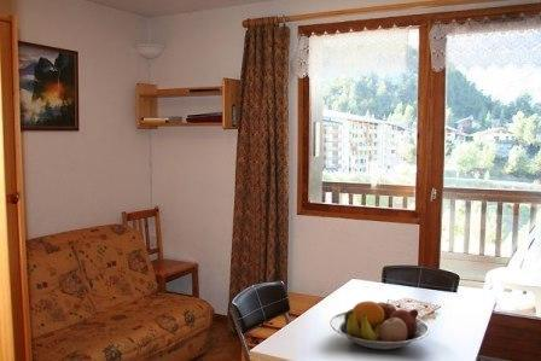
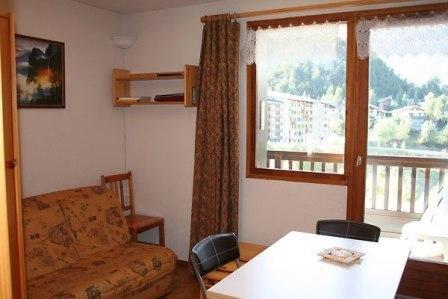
- fruit bowl [328,298,431,351]
